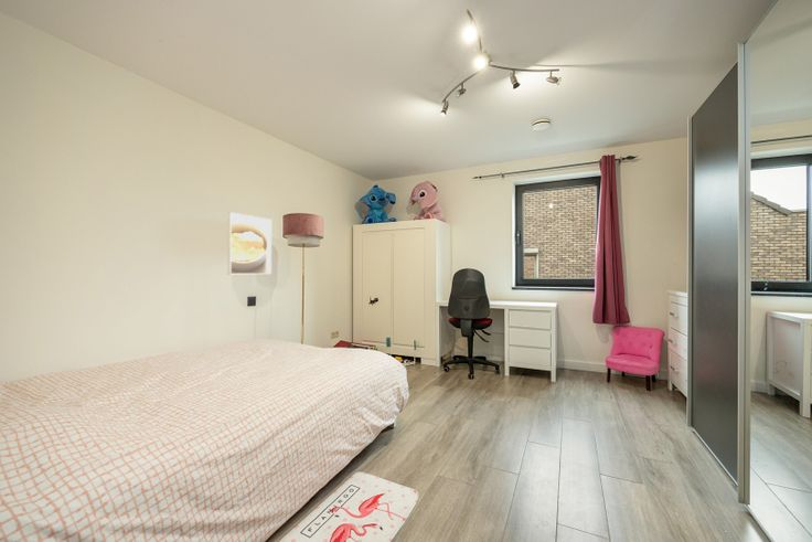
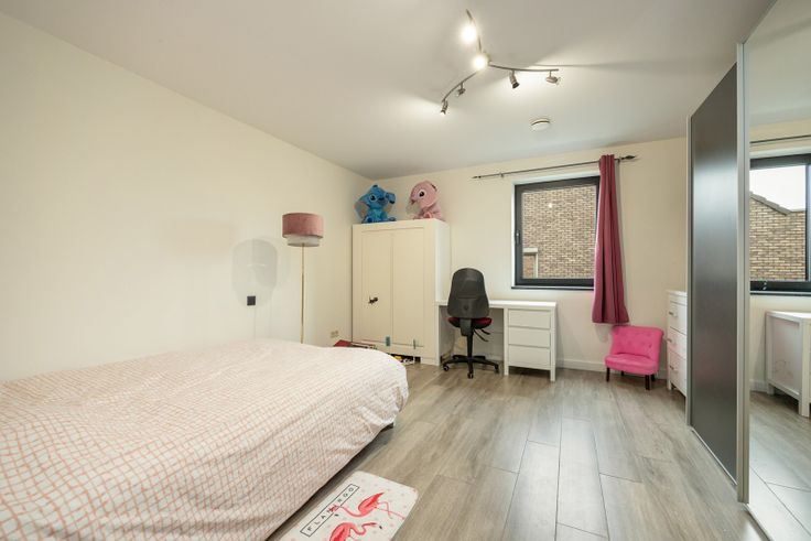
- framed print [227,211,273,275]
